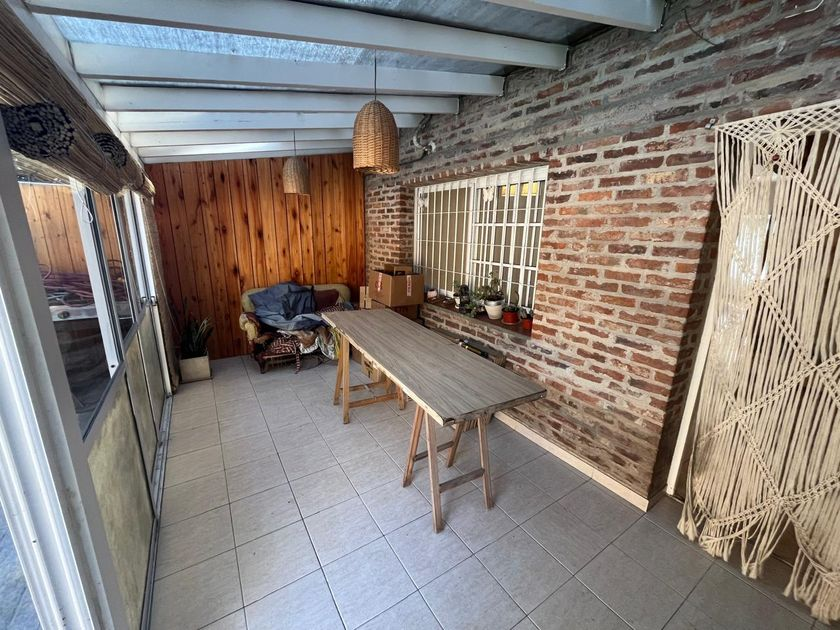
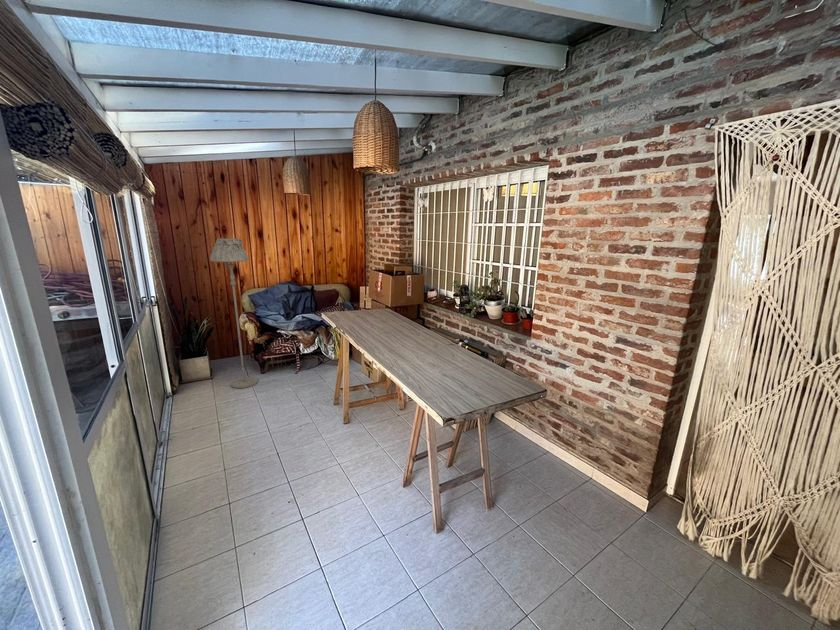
+ floor lamp [209,237,259,389]
